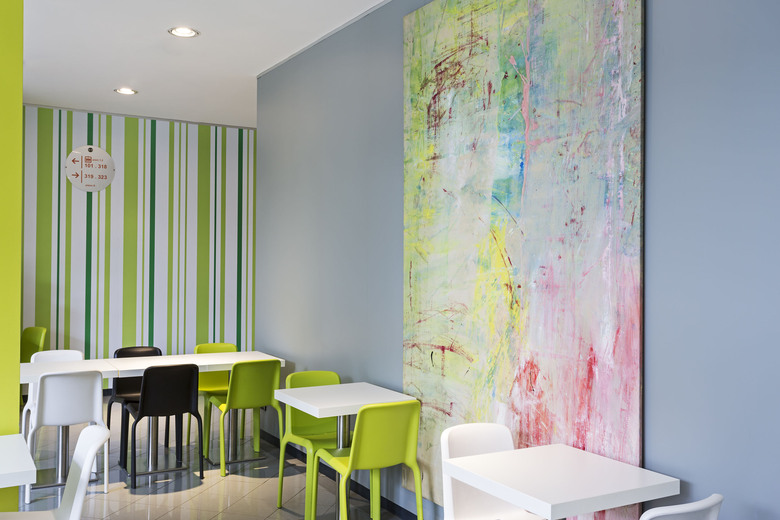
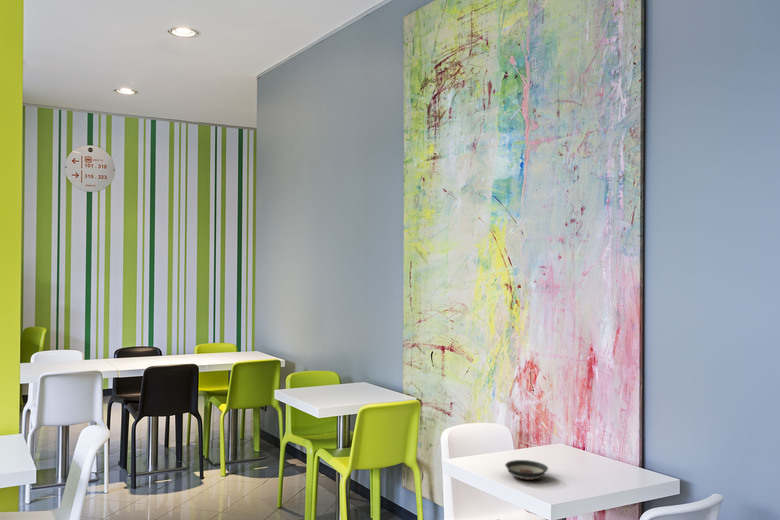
+ saucer [504,459,549,481]
